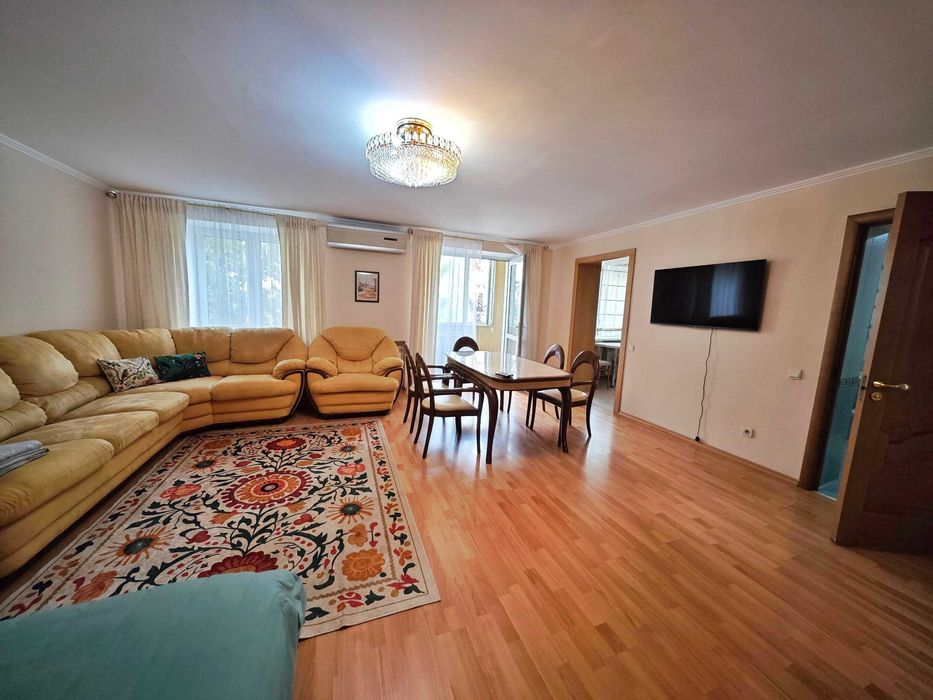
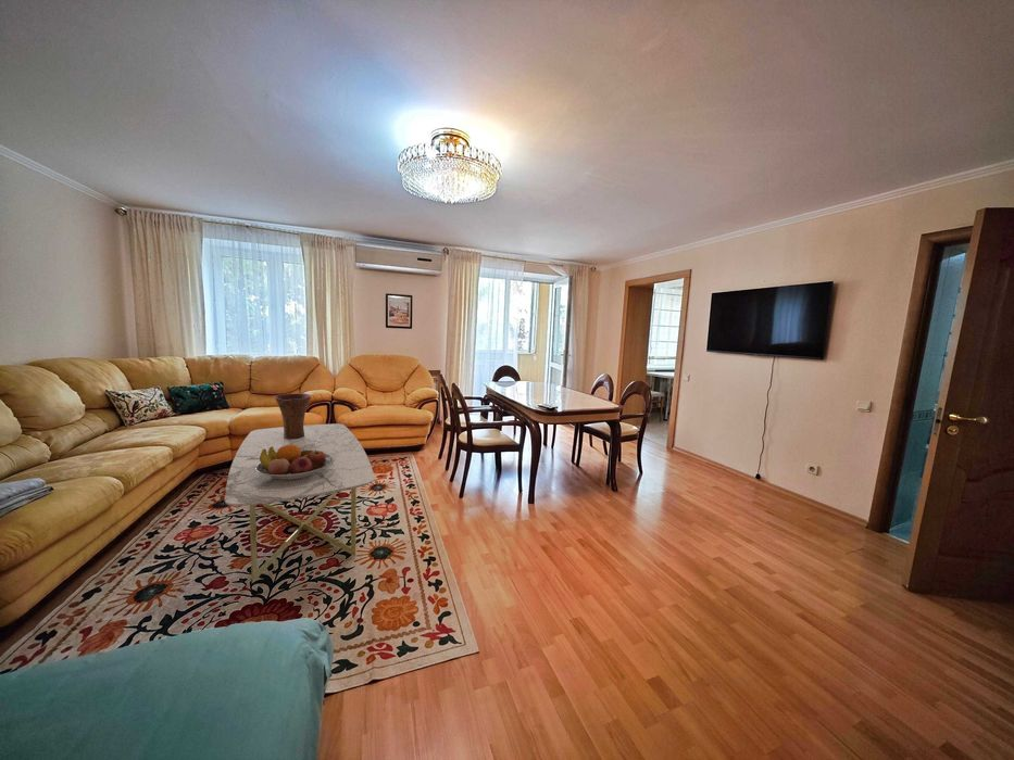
+ vase [274,392,312,440]
+ fruit bowl [255,445,333,480]
+ coffee table [224,422,376,583]
